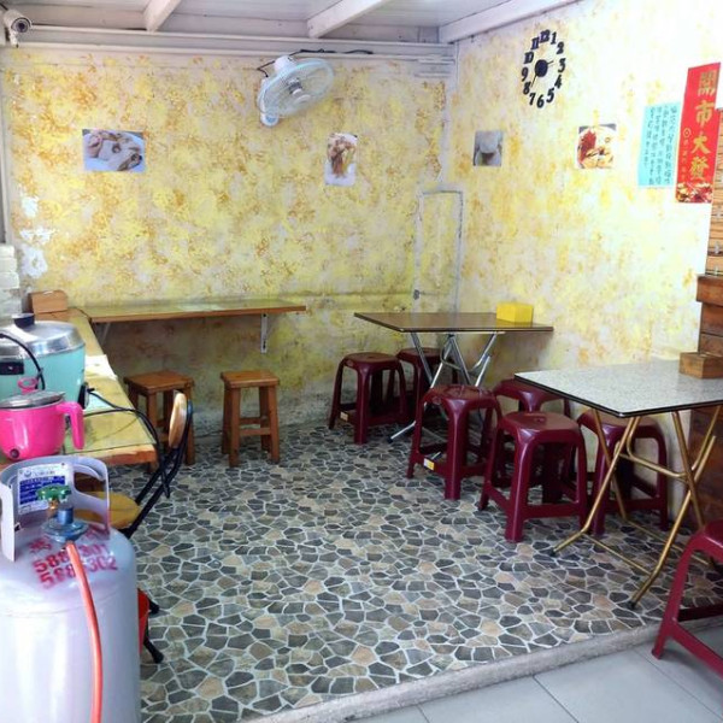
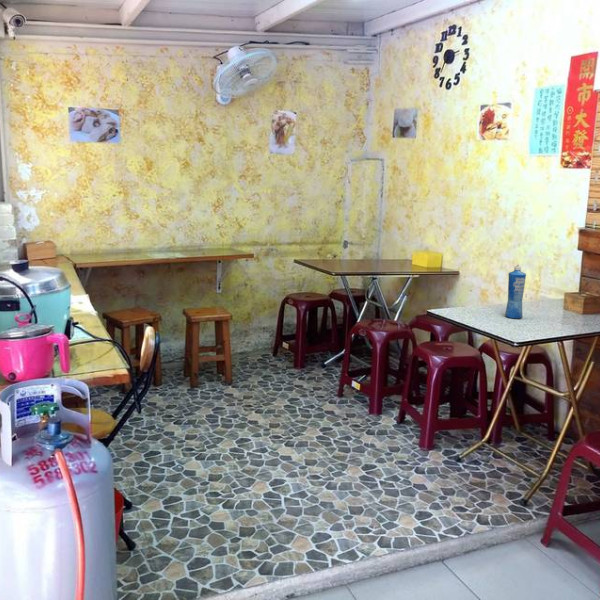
+ squeeze bottle [504,263,527,320]
